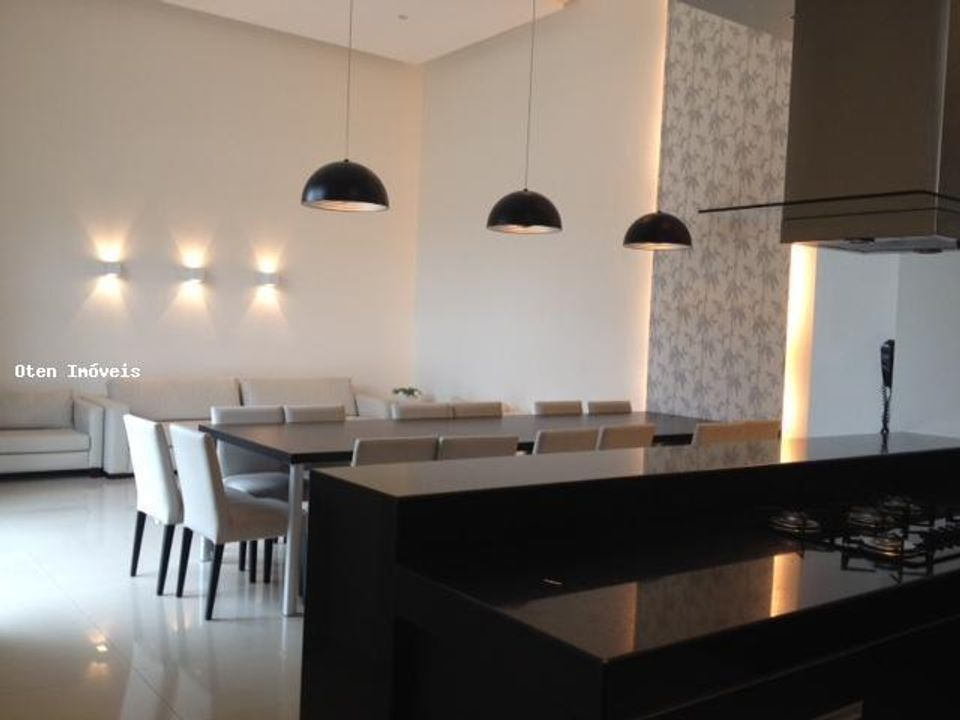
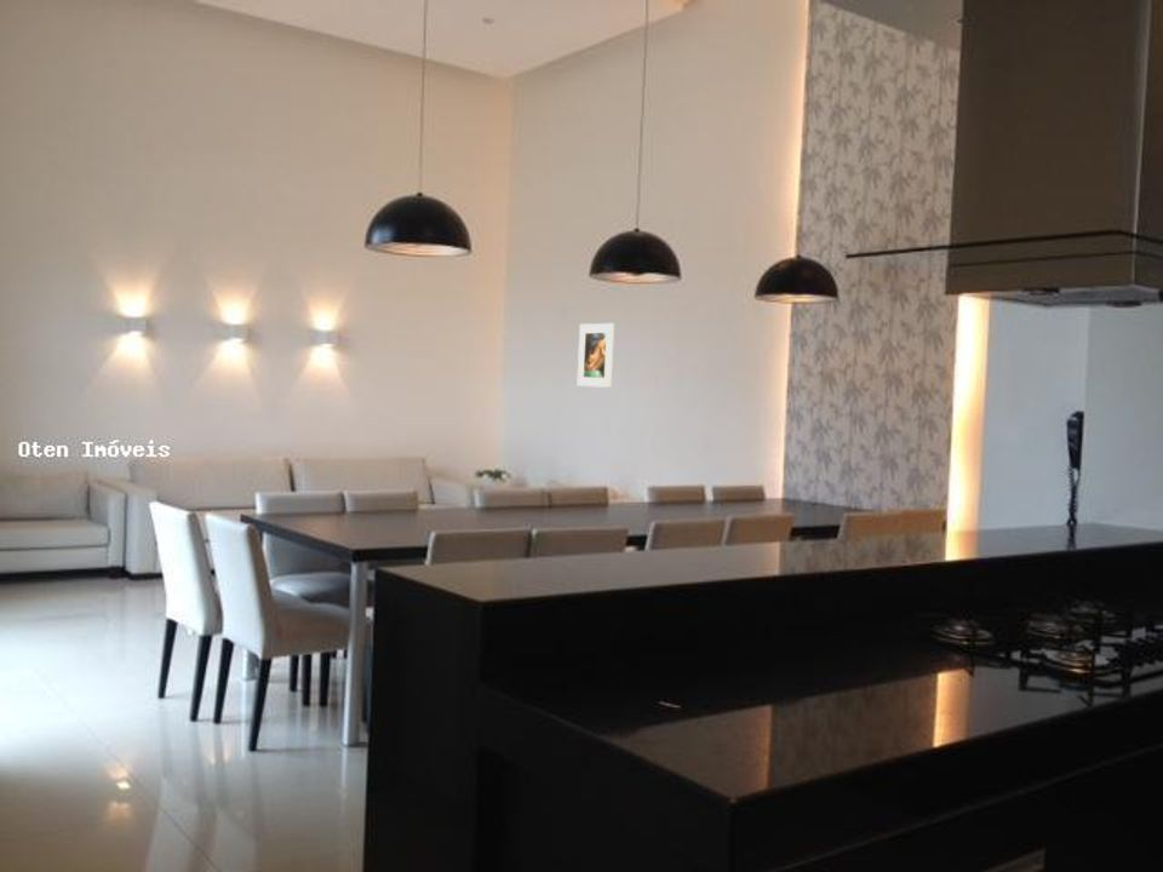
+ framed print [577,322,615,389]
